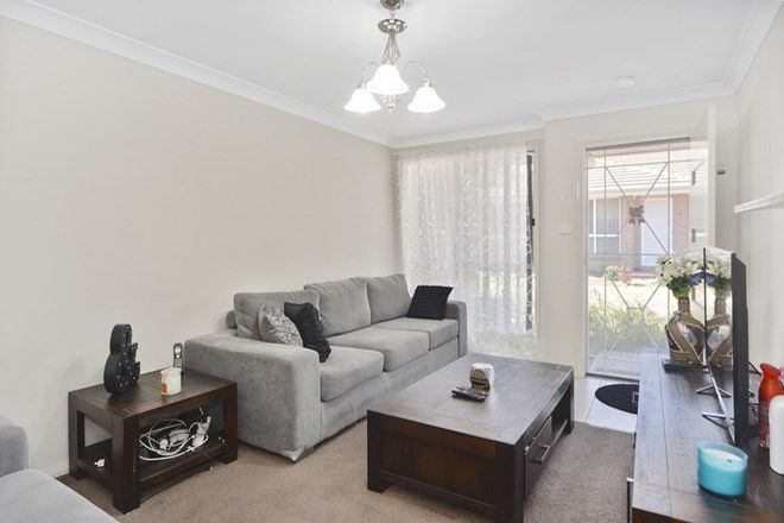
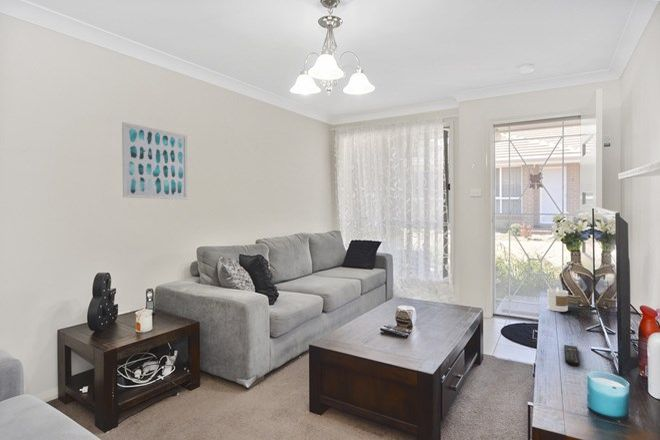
+ wall art [121,121,189,201]
+ remote control [563,344,581,367]
+ candle [546,286,569,313]
